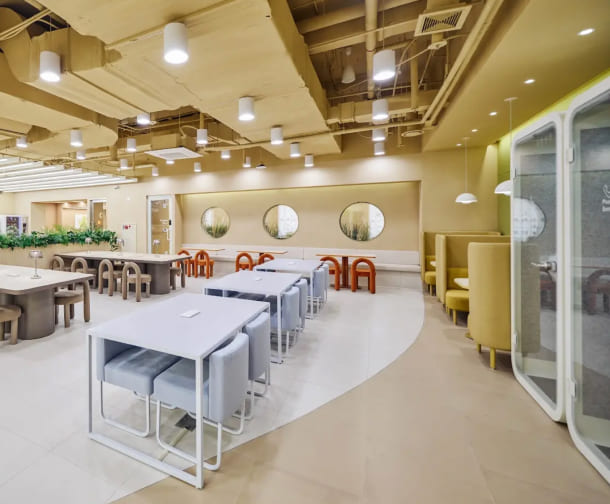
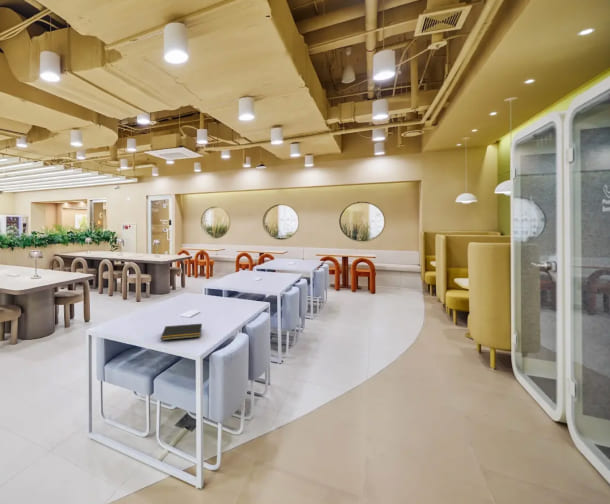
+ notepad [160,323,203,341]
